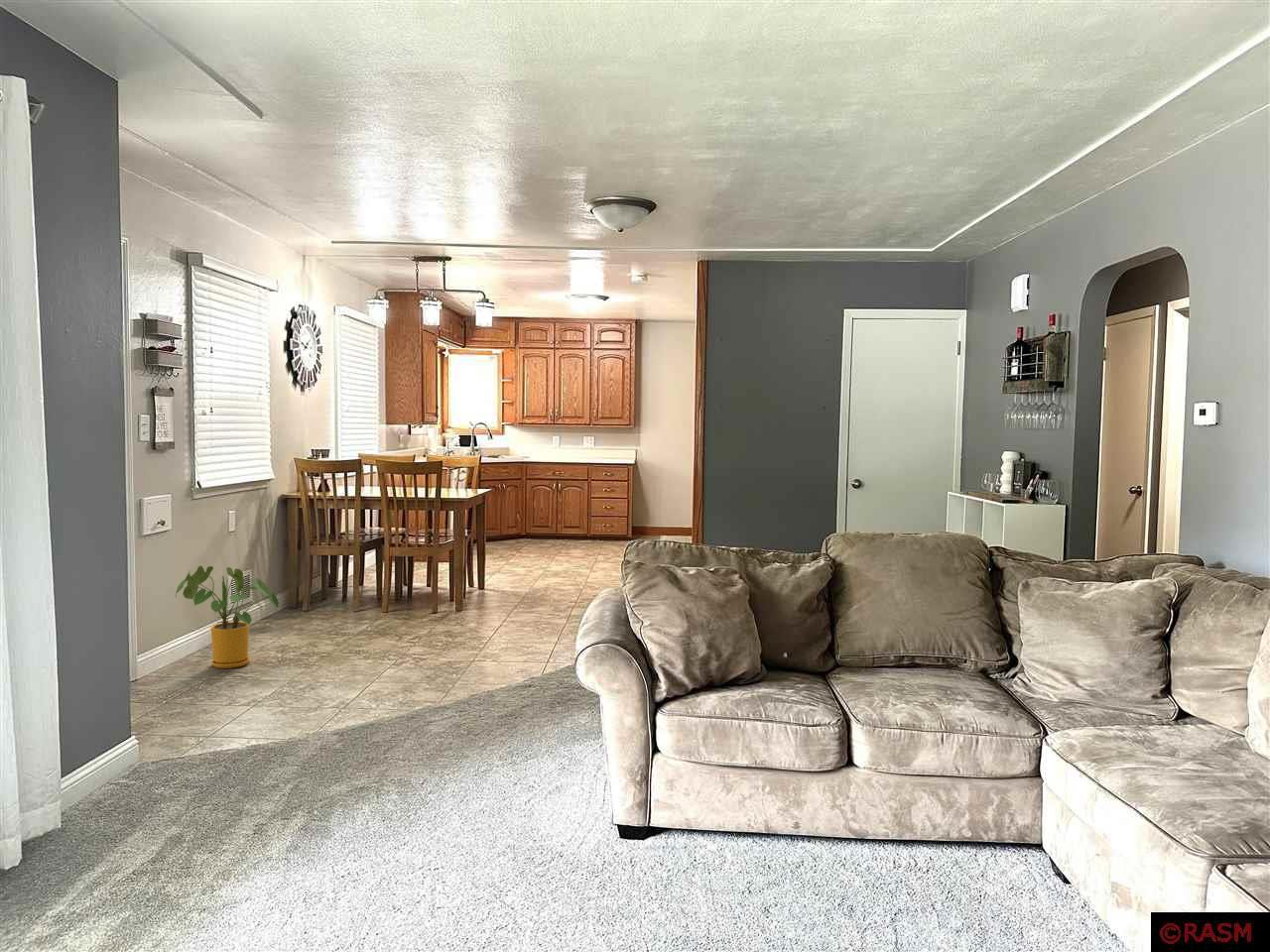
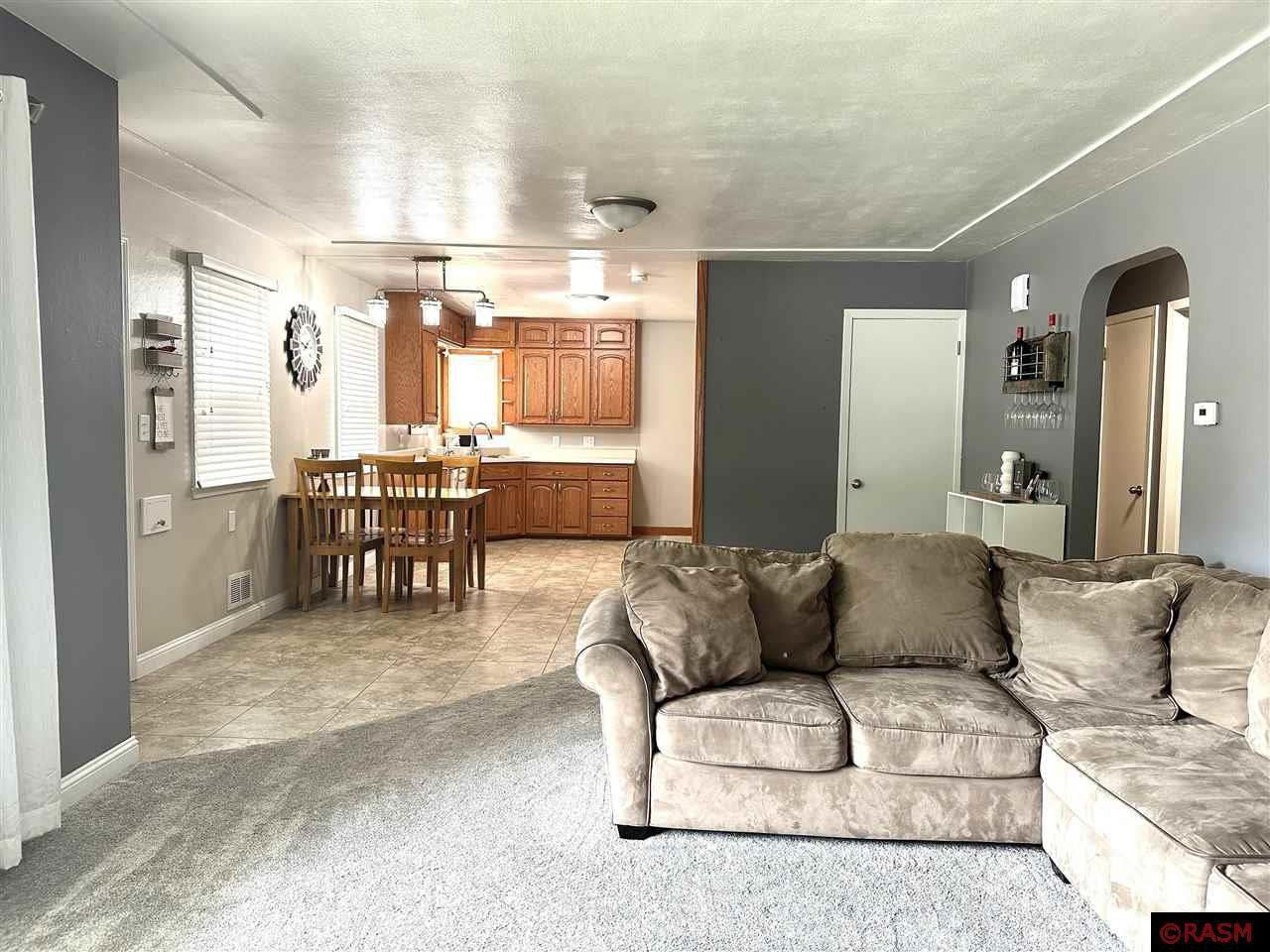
- house plant [175,565,280,669]
